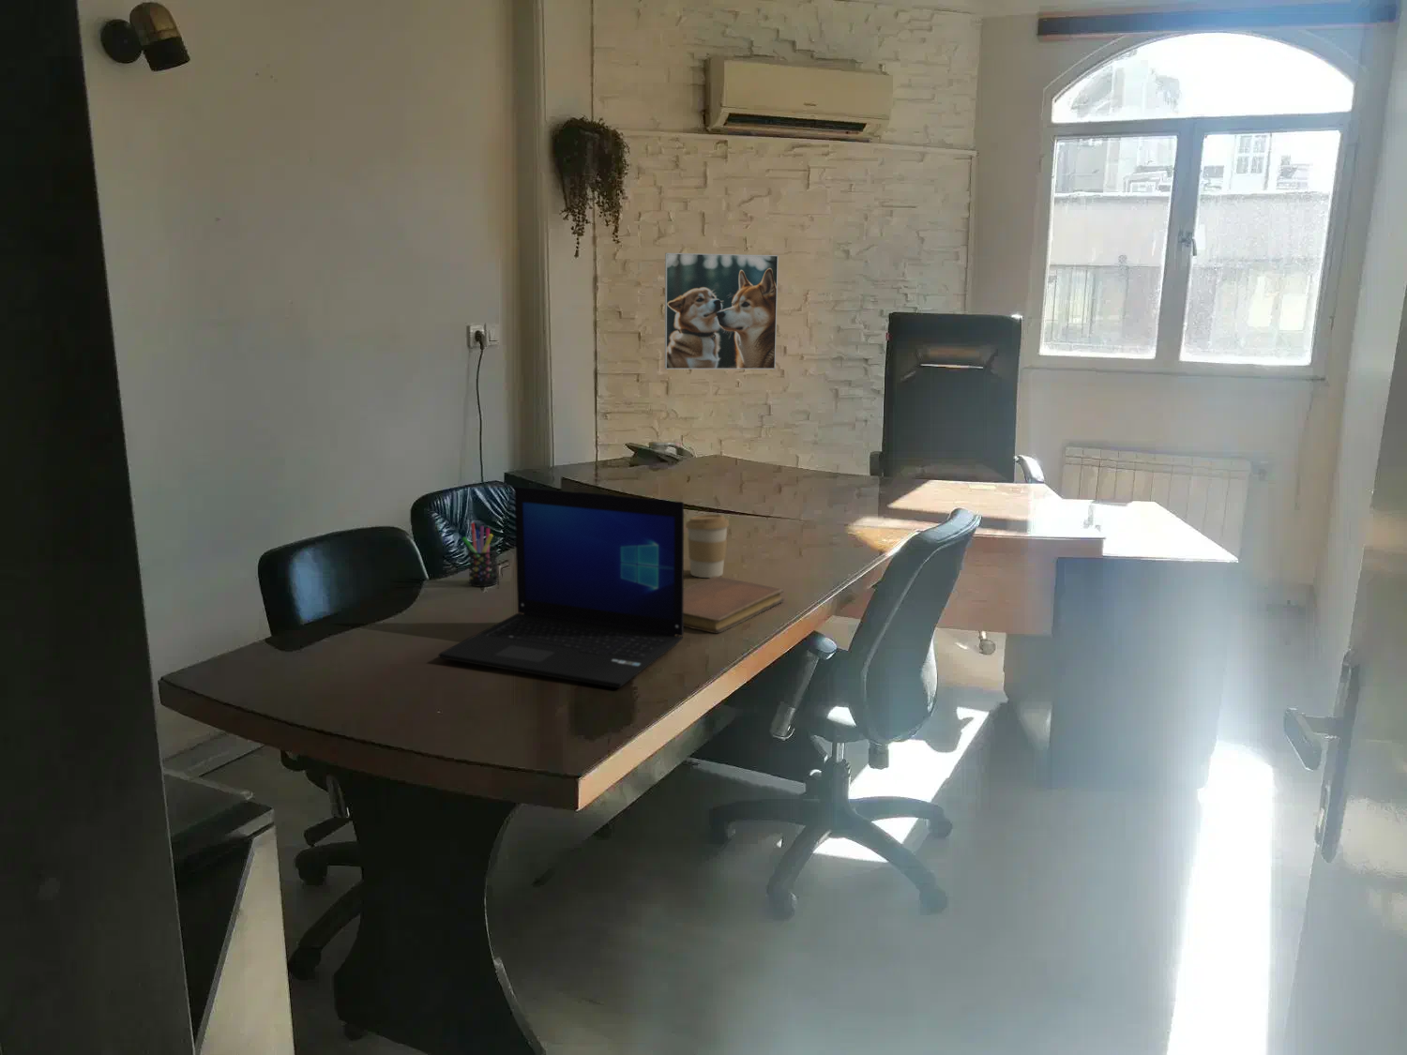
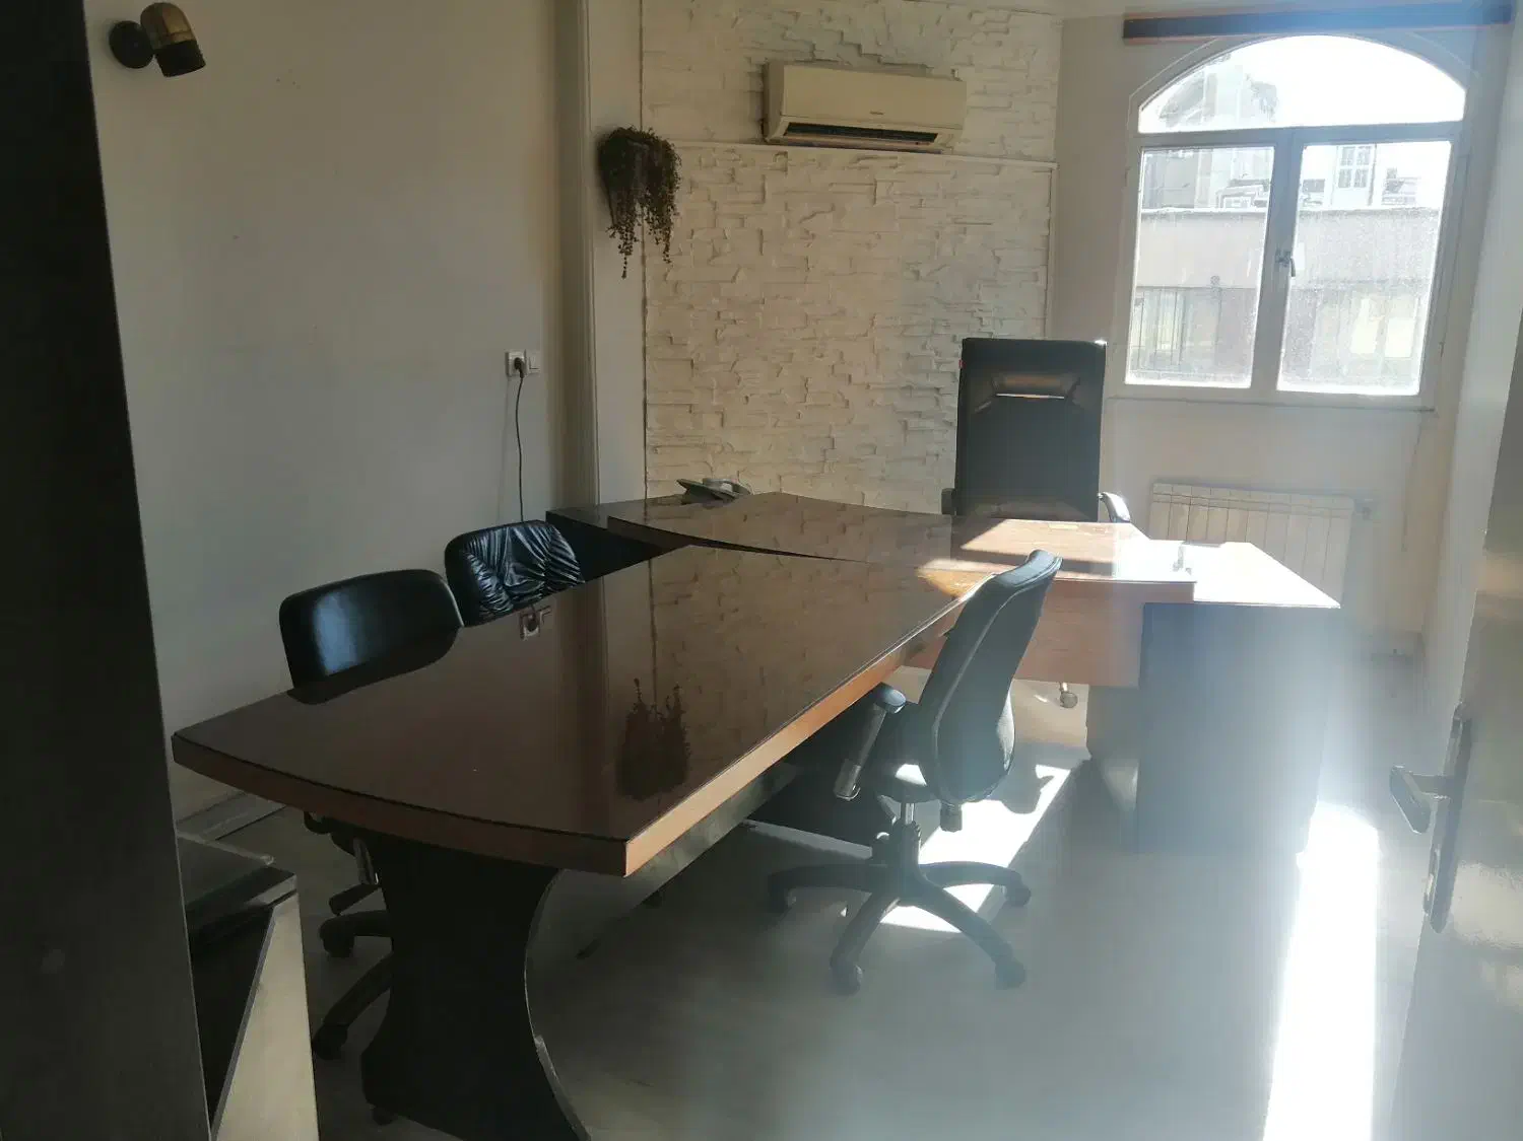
- notebook [682,576,785,634]
- laptop [438,485,685,689]
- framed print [664,253,780,370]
- pen holder [462,521,499,588]
- coffee cup [685,514,730,578]
